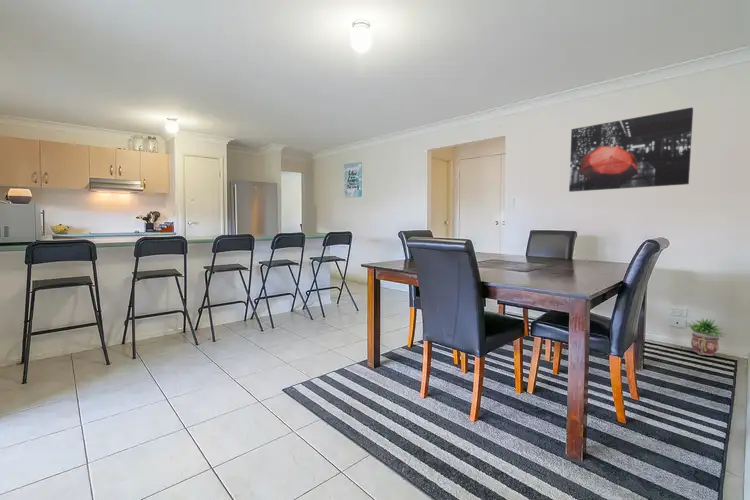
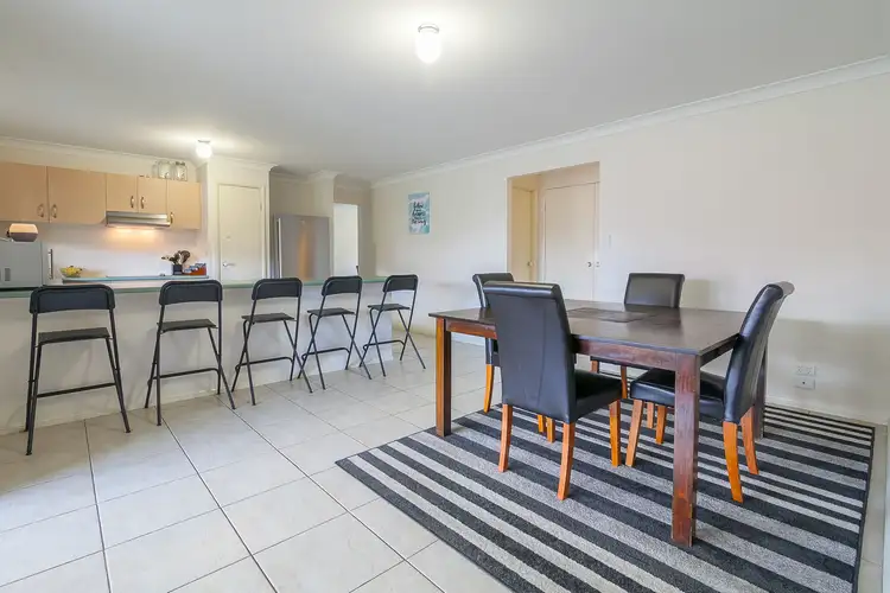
- wall art [568,106,694,193]
- potted plant [686,317,727,357]
